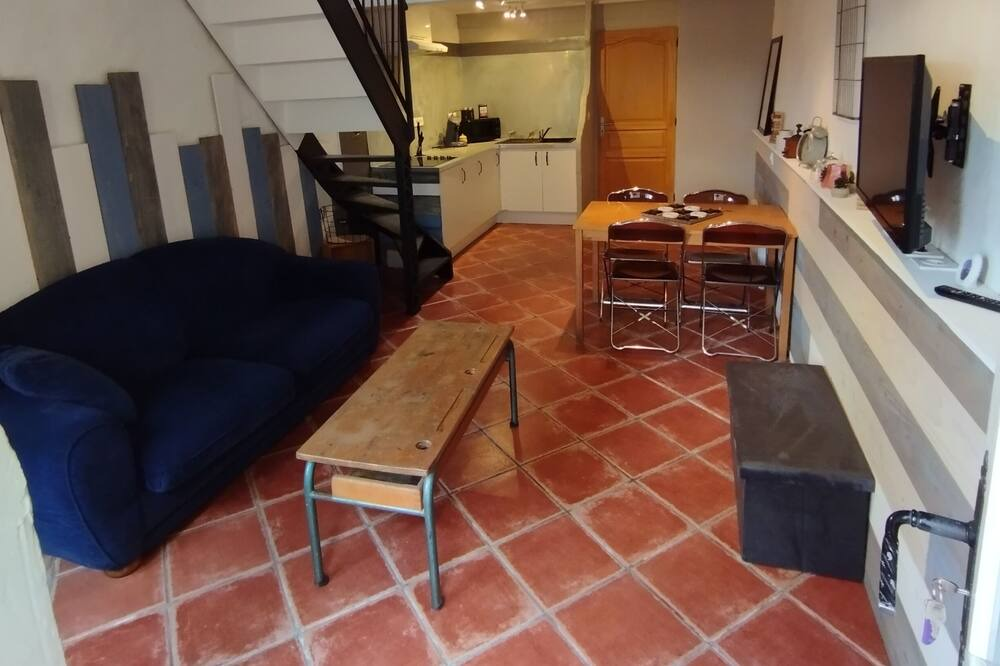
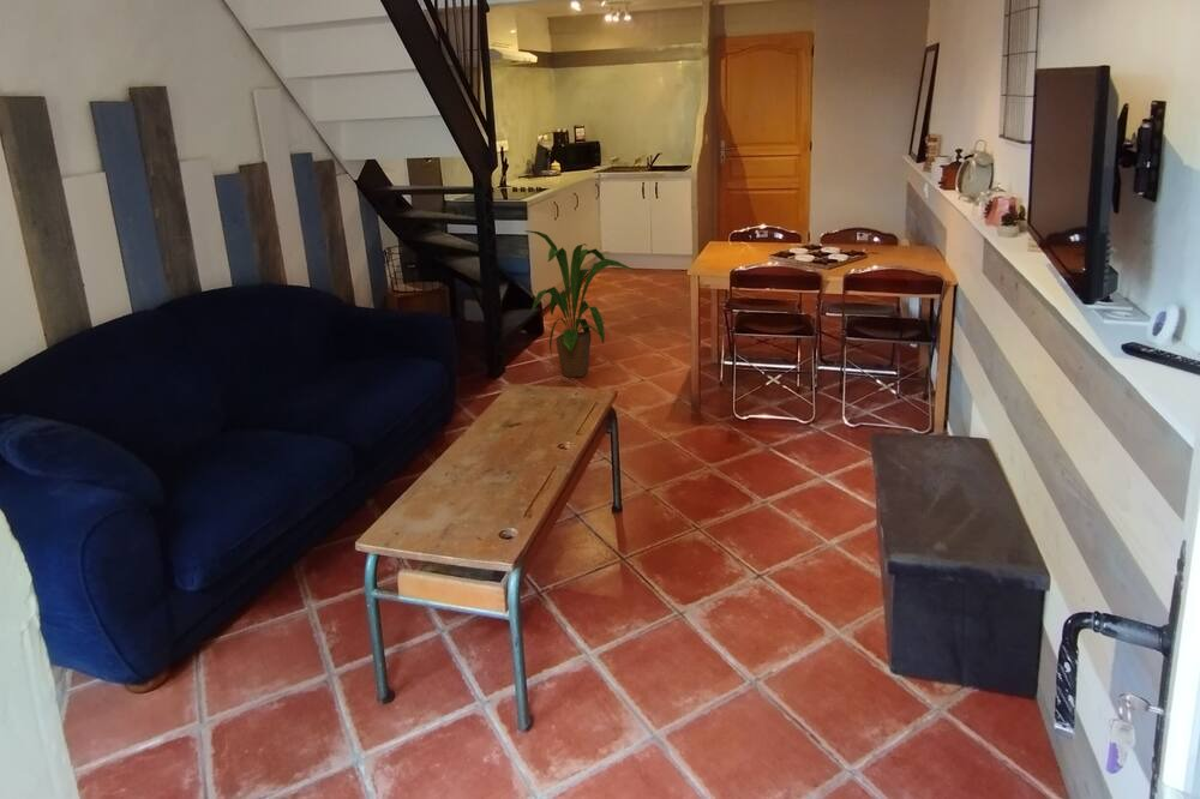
+ house plant [524,229,634,378]
